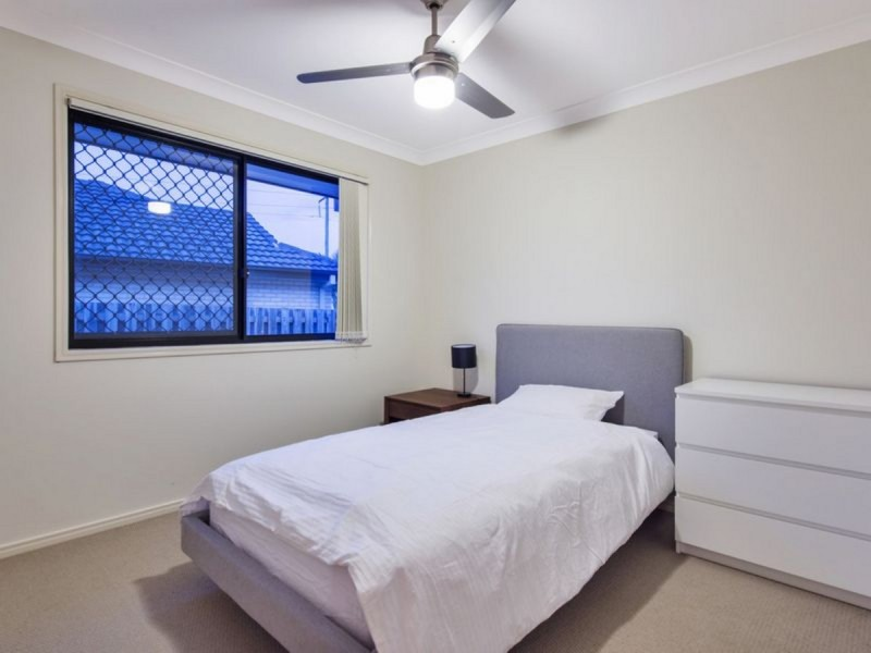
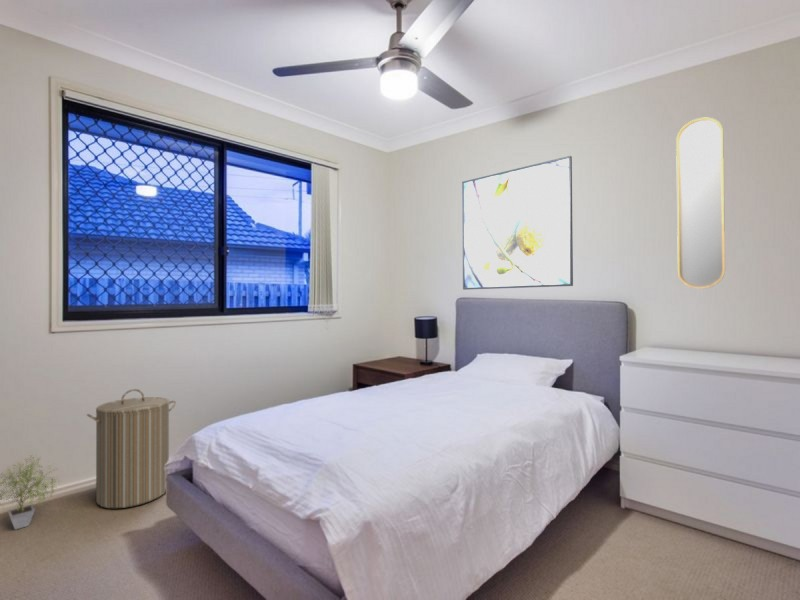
+ home mirror [675,117,726,290]
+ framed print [461,155,574,291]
+ potted plant [0,454,63,531]
+ laundry hamper [86,388,177,509]
